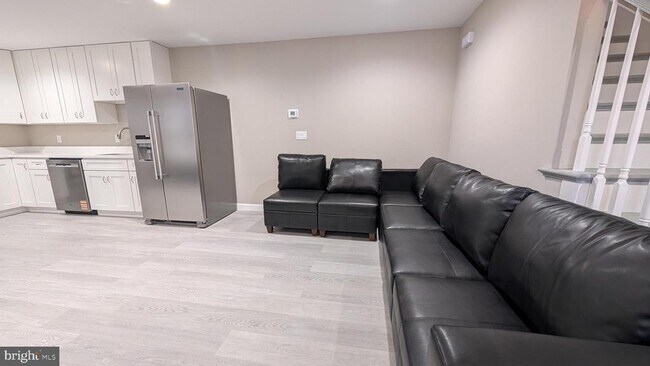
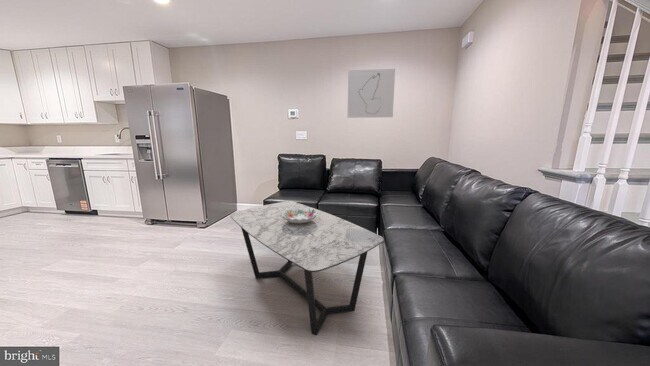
+ coffee table [229,200,384,336]
+ decorative bowl [281,207,318,223]
+ wall art [347,68,396,119]
